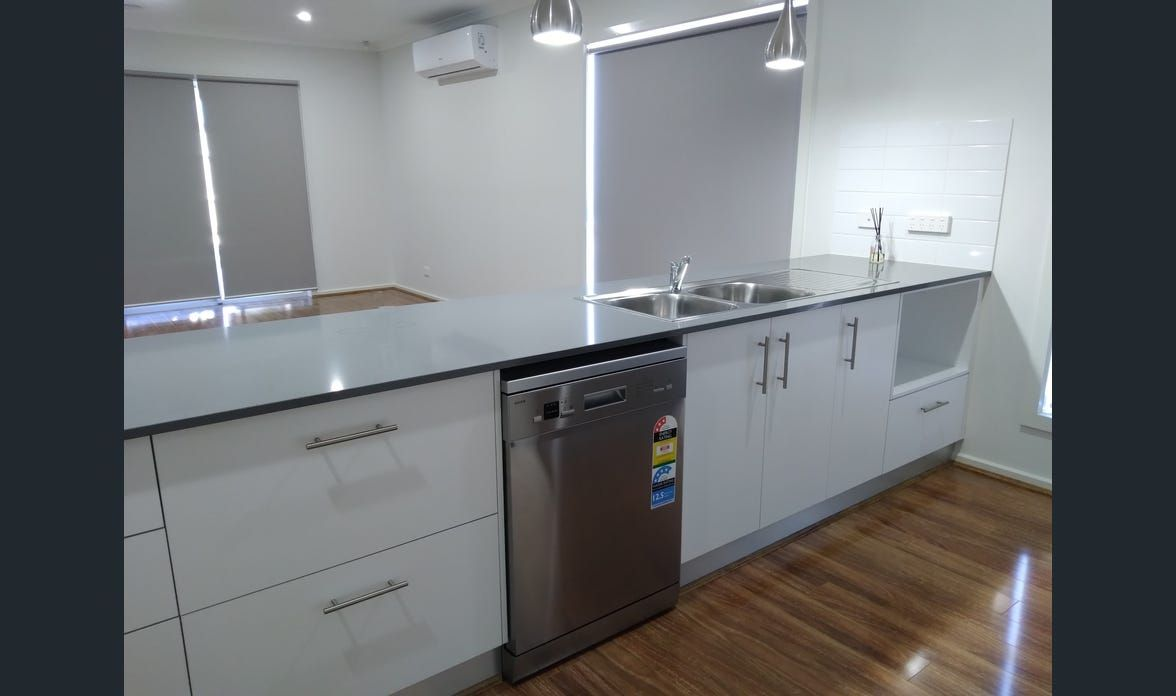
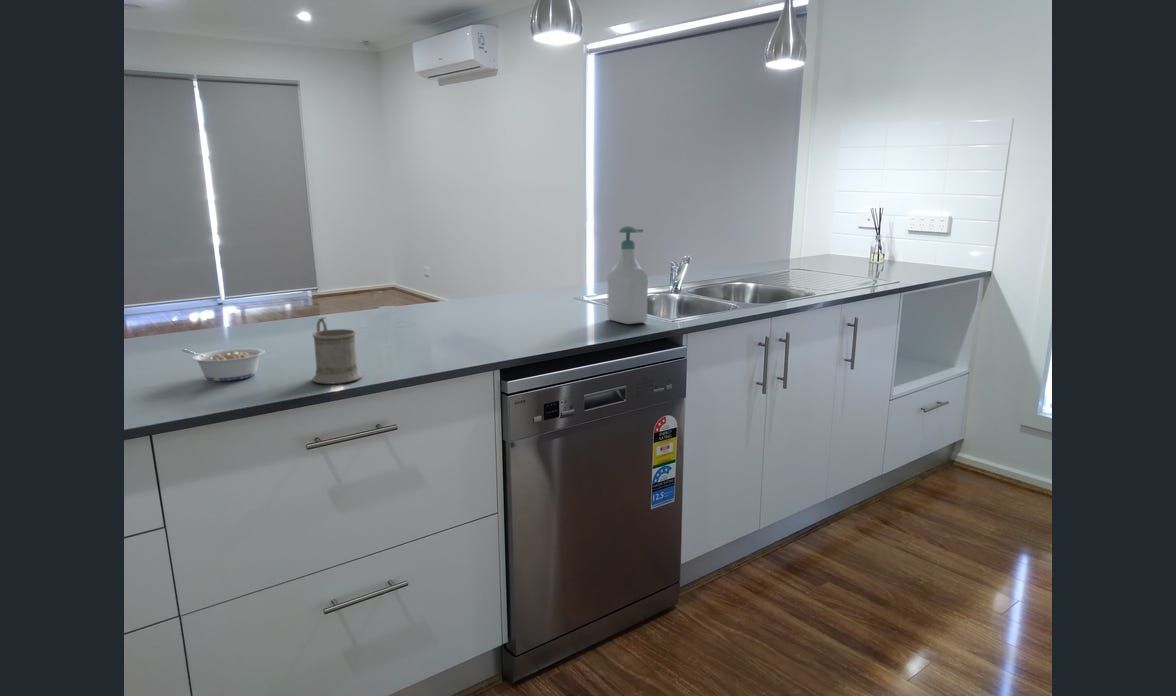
+ legume [181,347,266,382]
+ soap bottle [606,224,649,325]
+ mug [311,316,363,385]
